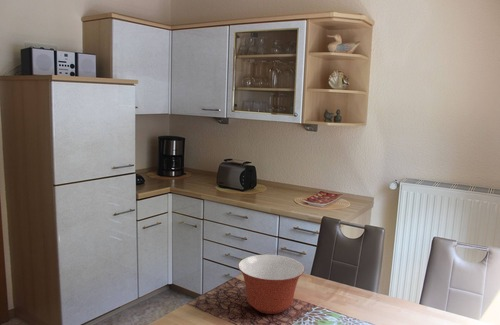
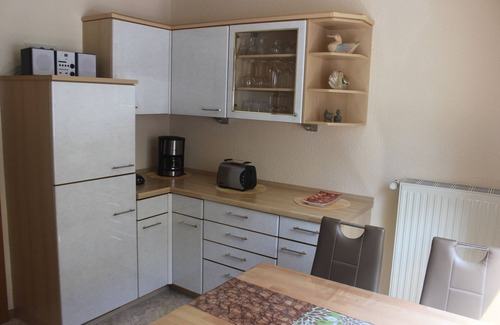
- mixing bowl [237,254,306,315]
